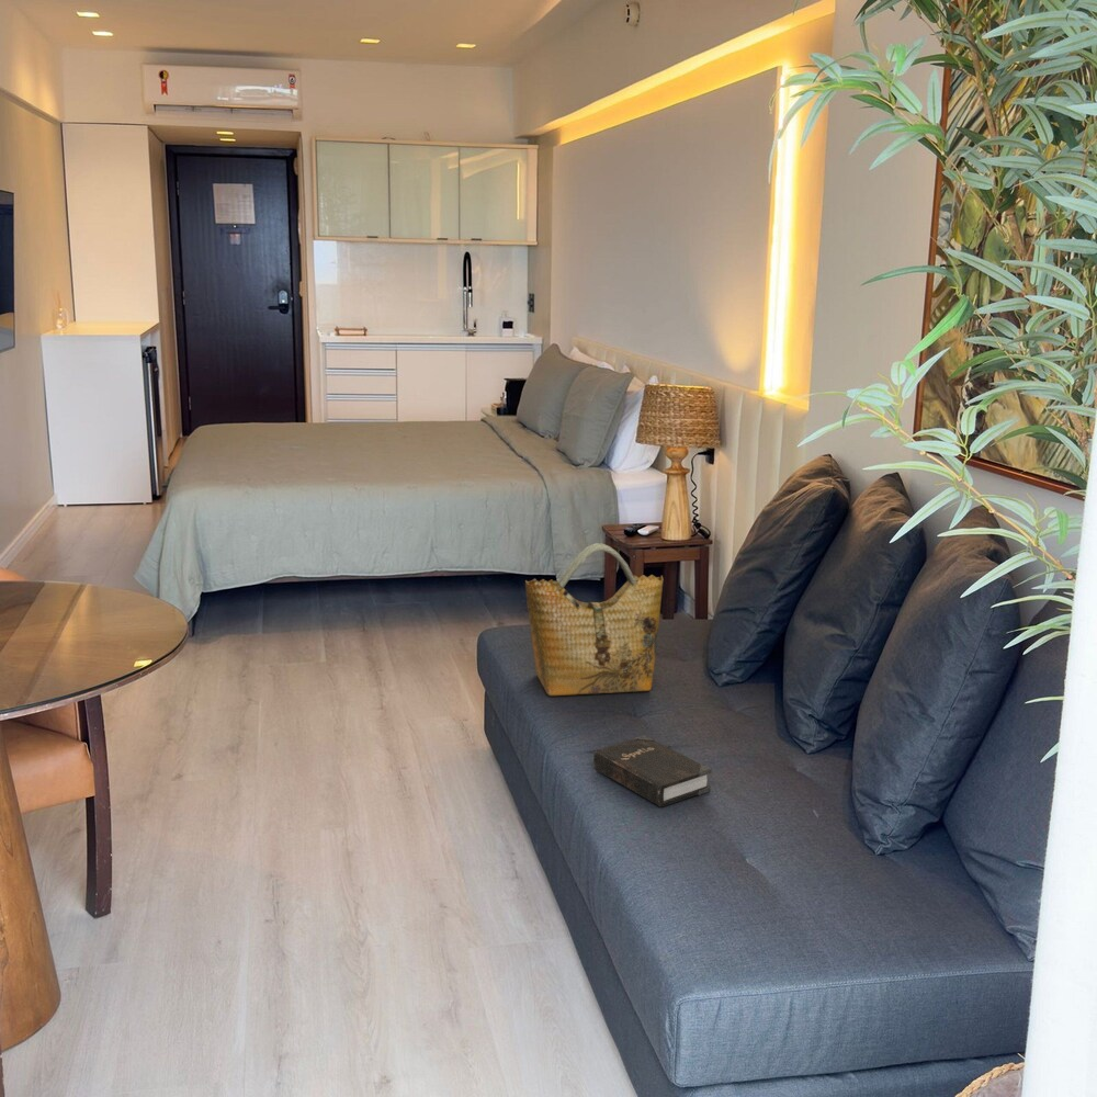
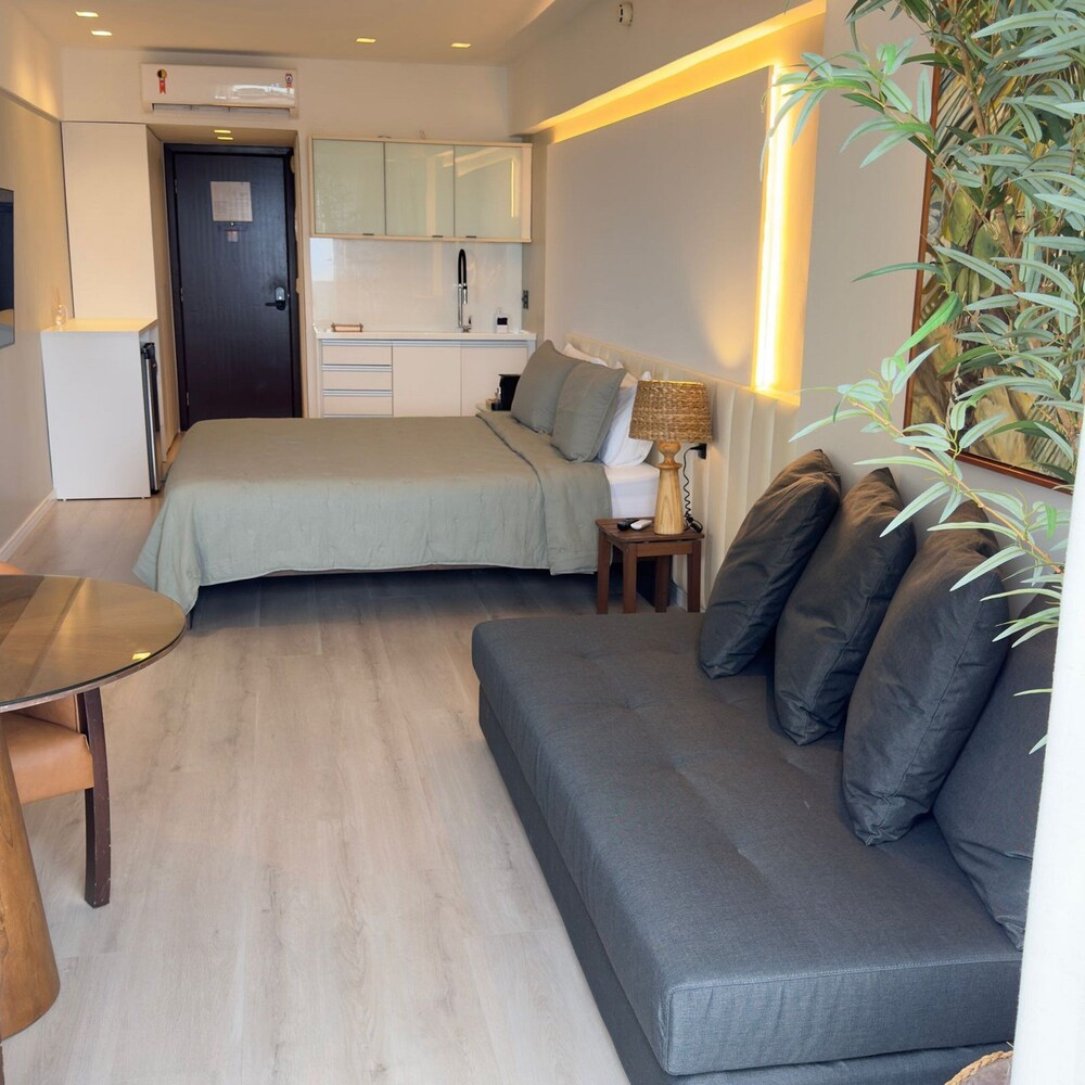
- hardback book [592,734,713,807]
- grocery bag [524,542,664,697]
